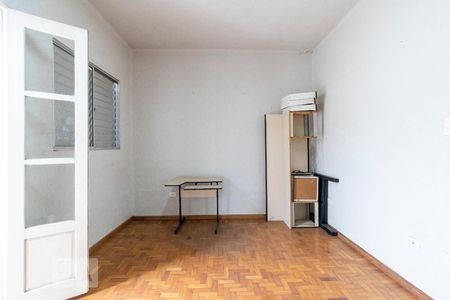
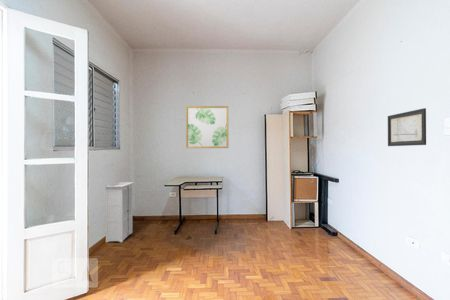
+ storage cabinet [104,181,135,243]
+ wall art [387,107,427,147]
+ wall art [185,105,229,149]
